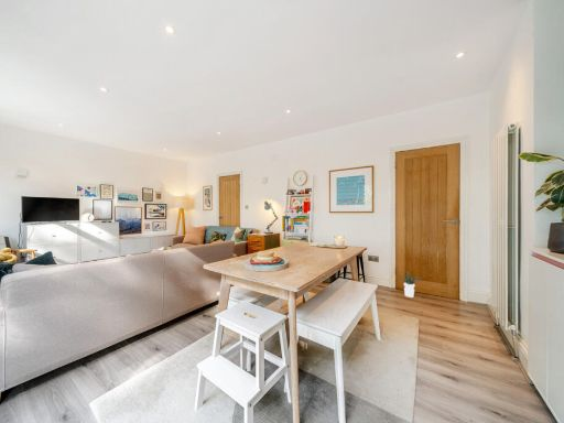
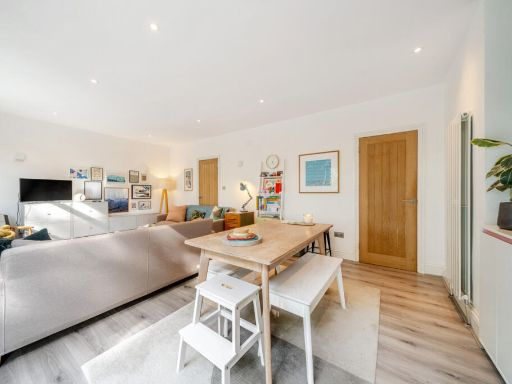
- potted plant [397,271,423,299]
